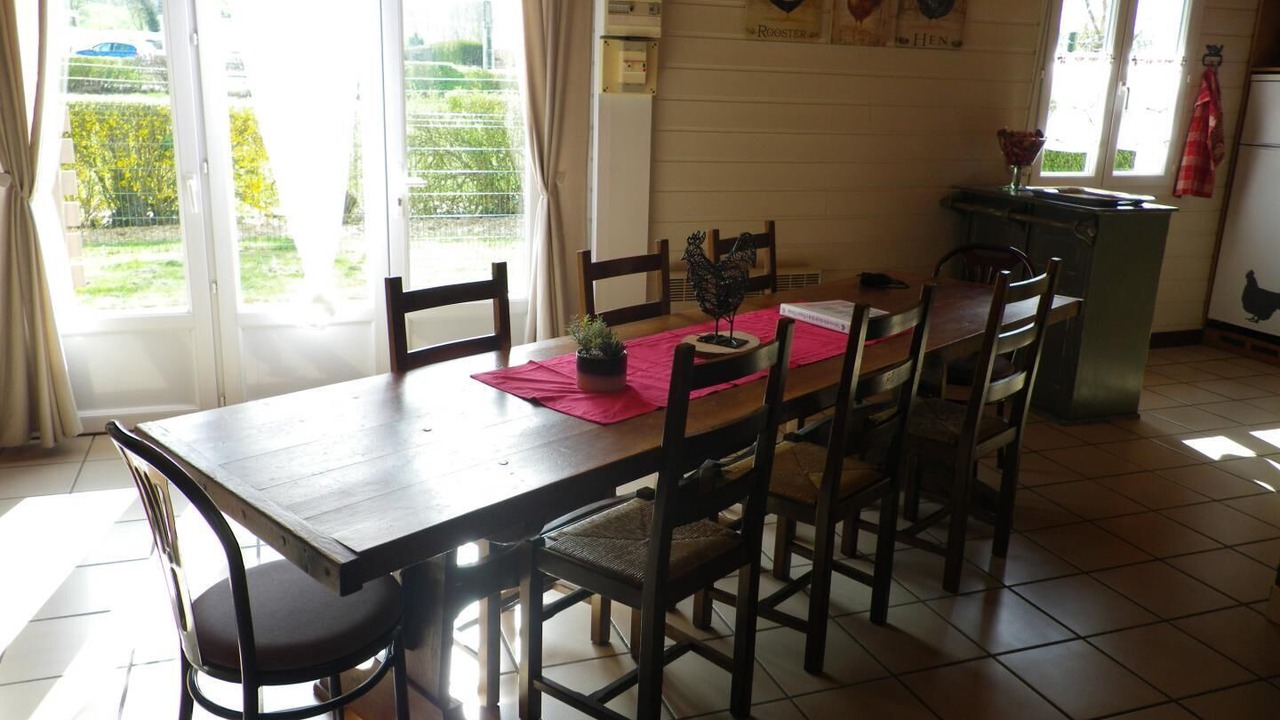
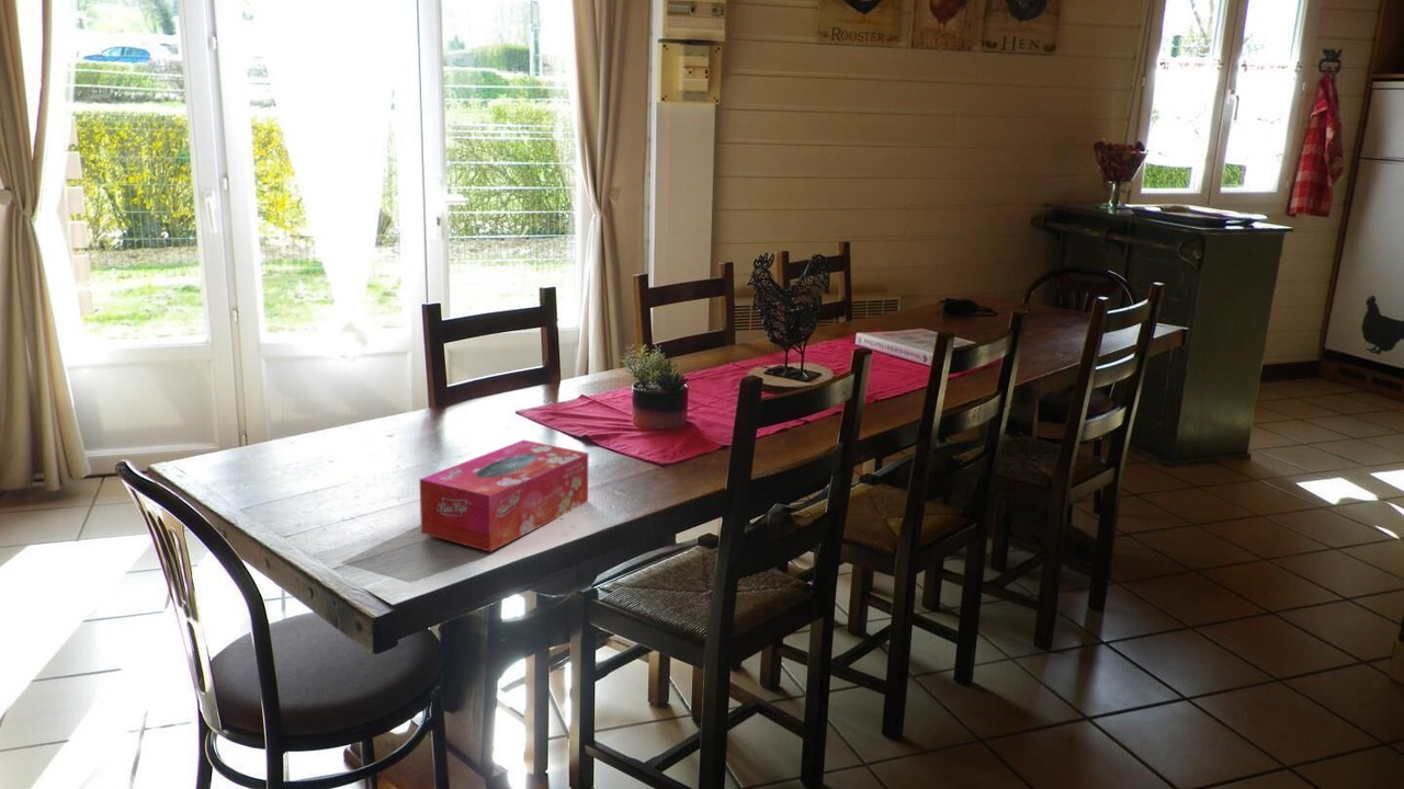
+ tissue box [419,438,589,553]
